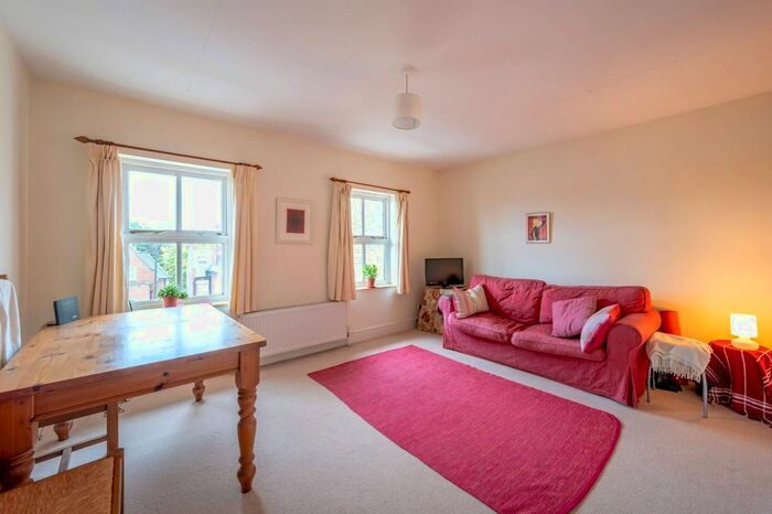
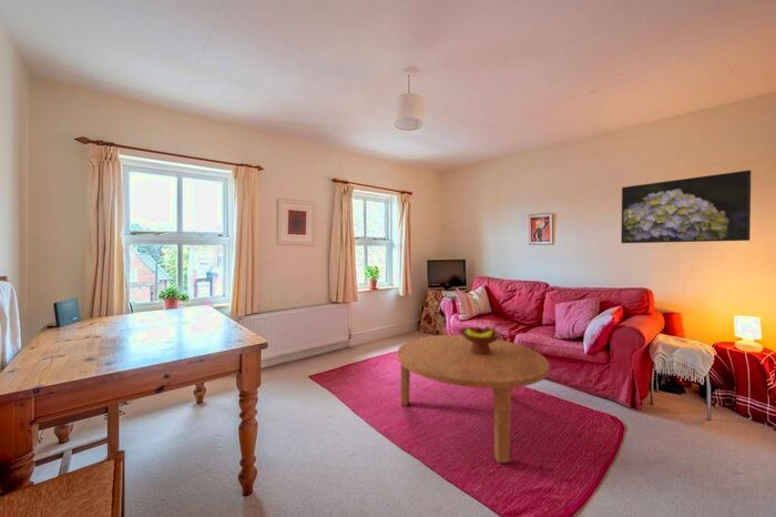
+ fruit bowl [459,325,503,354]
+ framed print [620,169,752,244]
+ coffee table [397,334,551,464]
